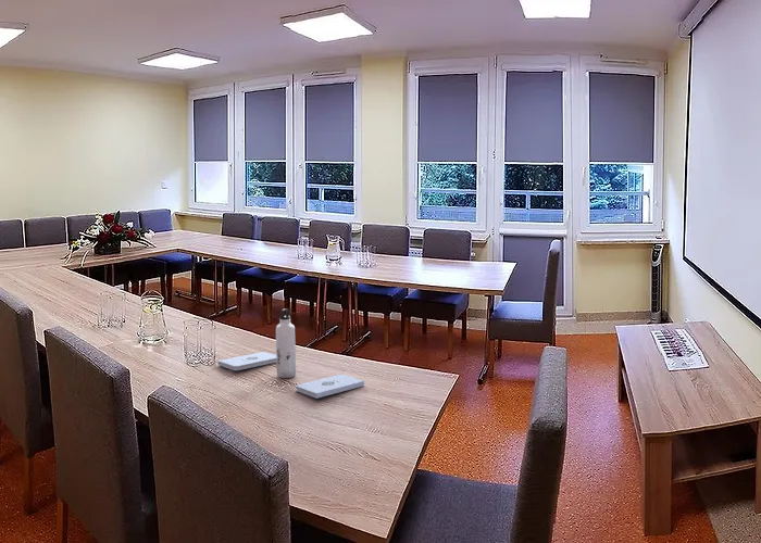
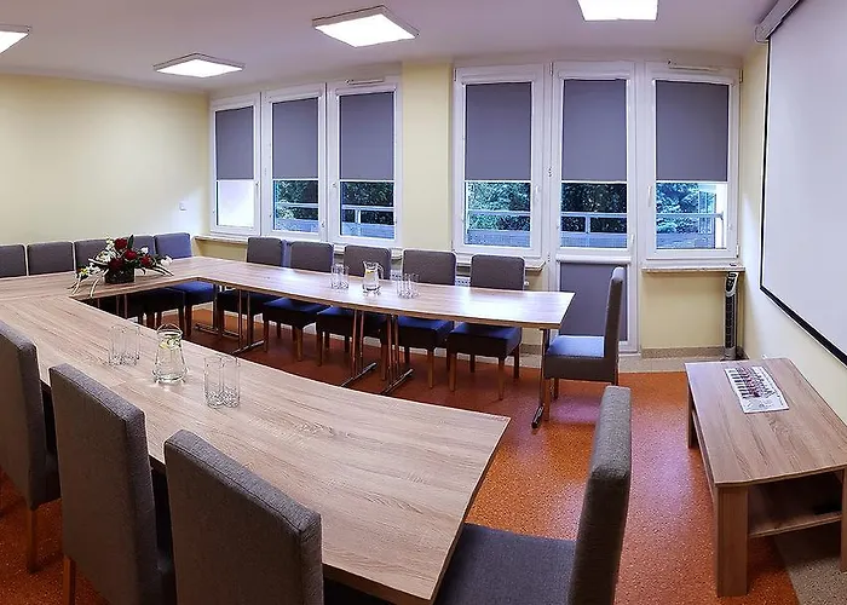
- notepad [296,374,365,400]
- notepad [217,351,276,371]
- water bottle [275,308,297,379]
